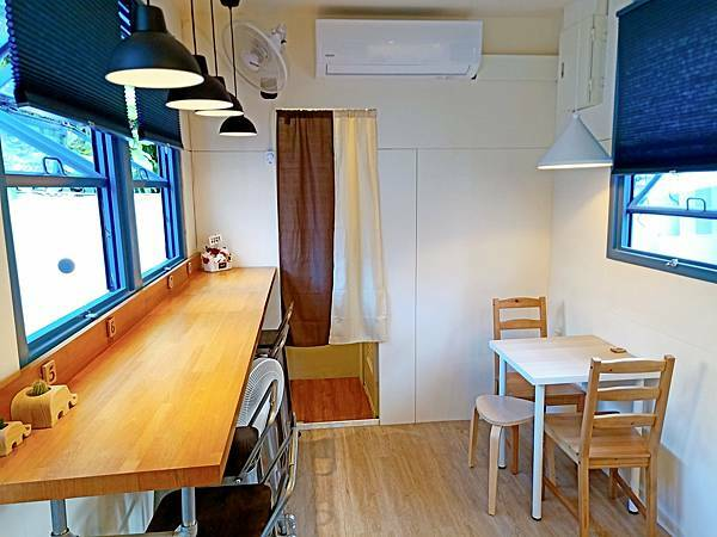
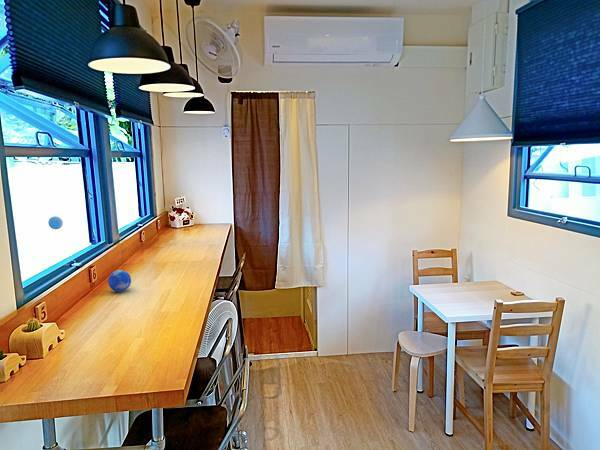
+ decorative orb [107,269,132,293]
